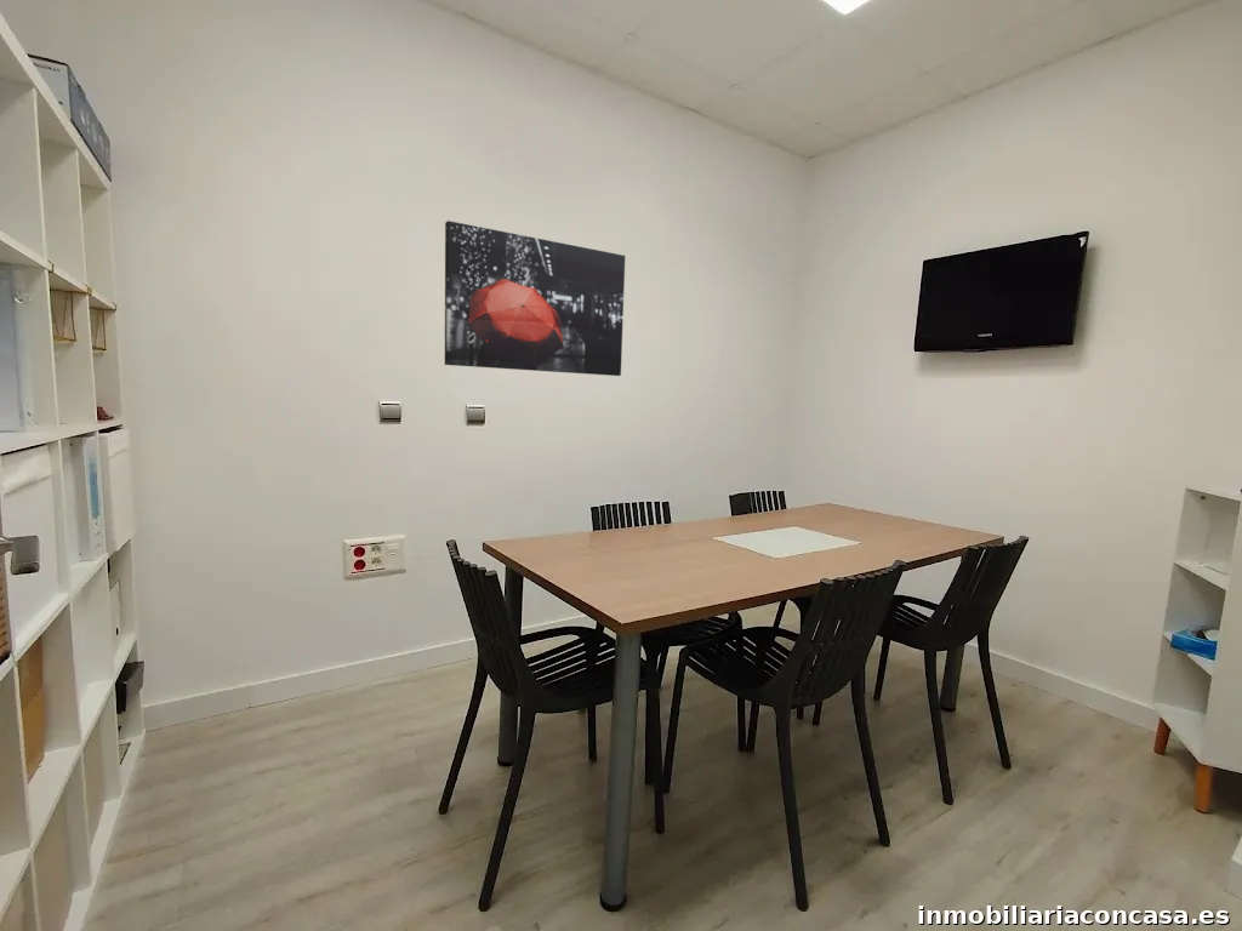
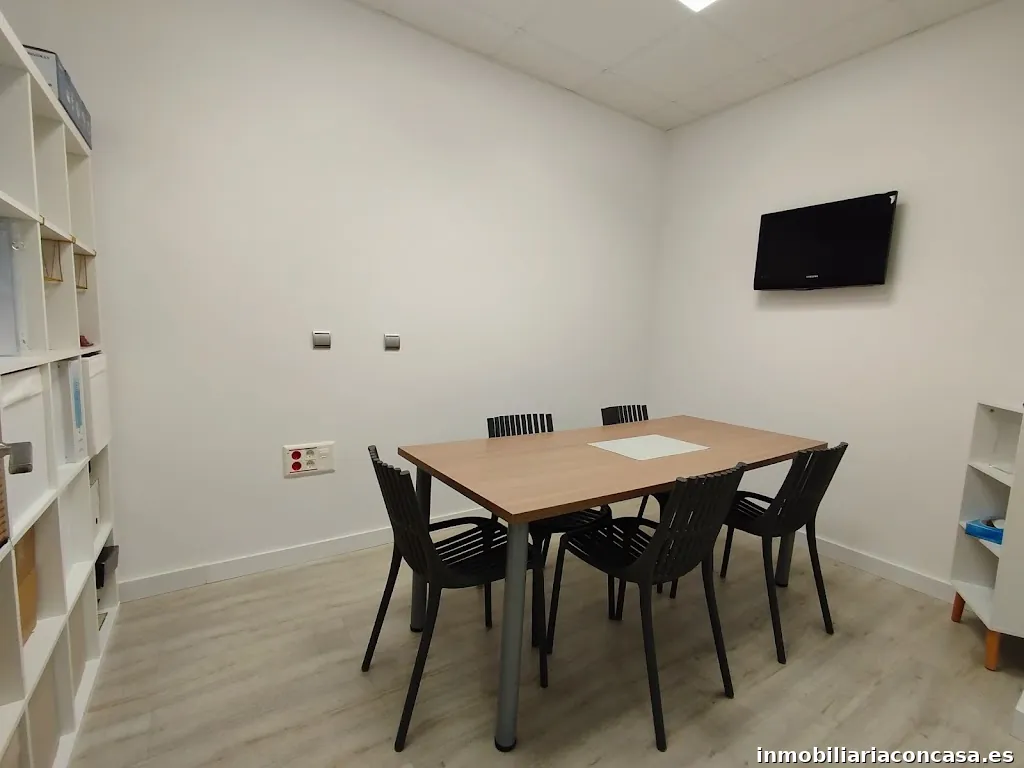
- wall art [444,219,626,377]
